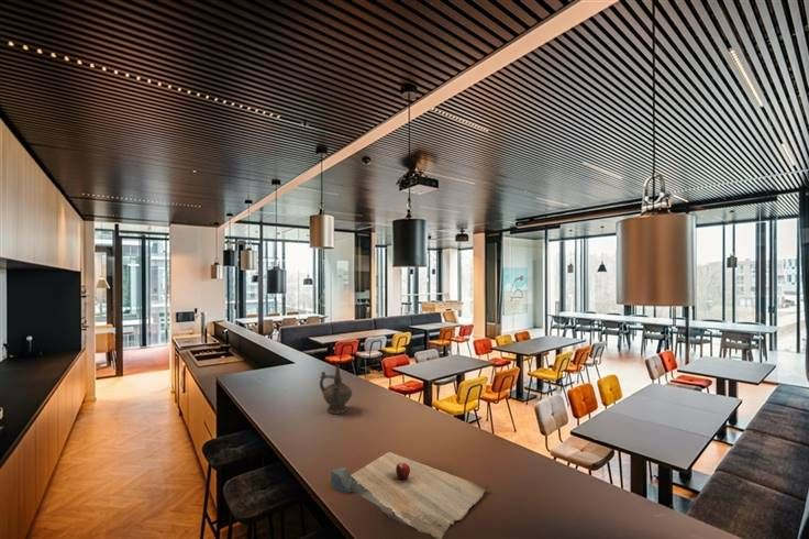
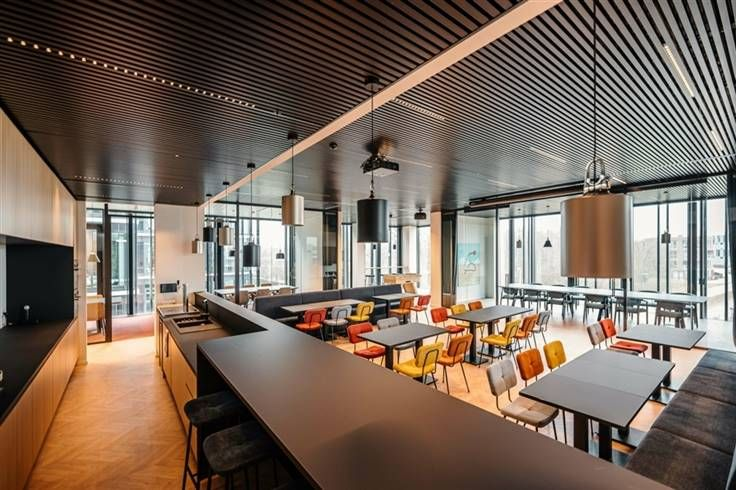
- cutting board [330,451,489,539]
- ceremonial vessel [319,364,353,416]
